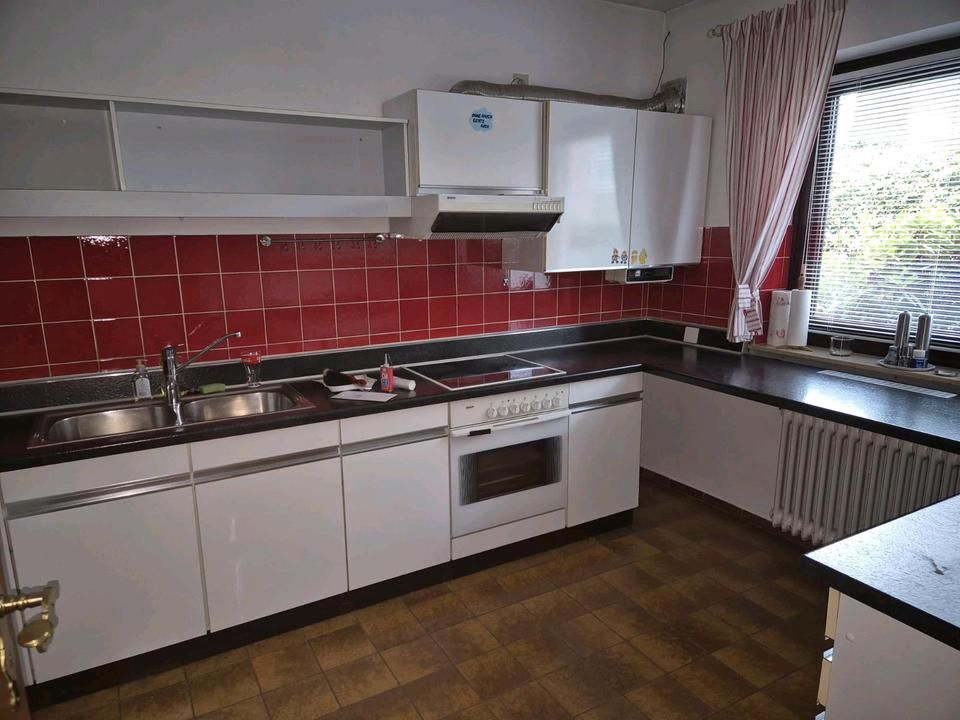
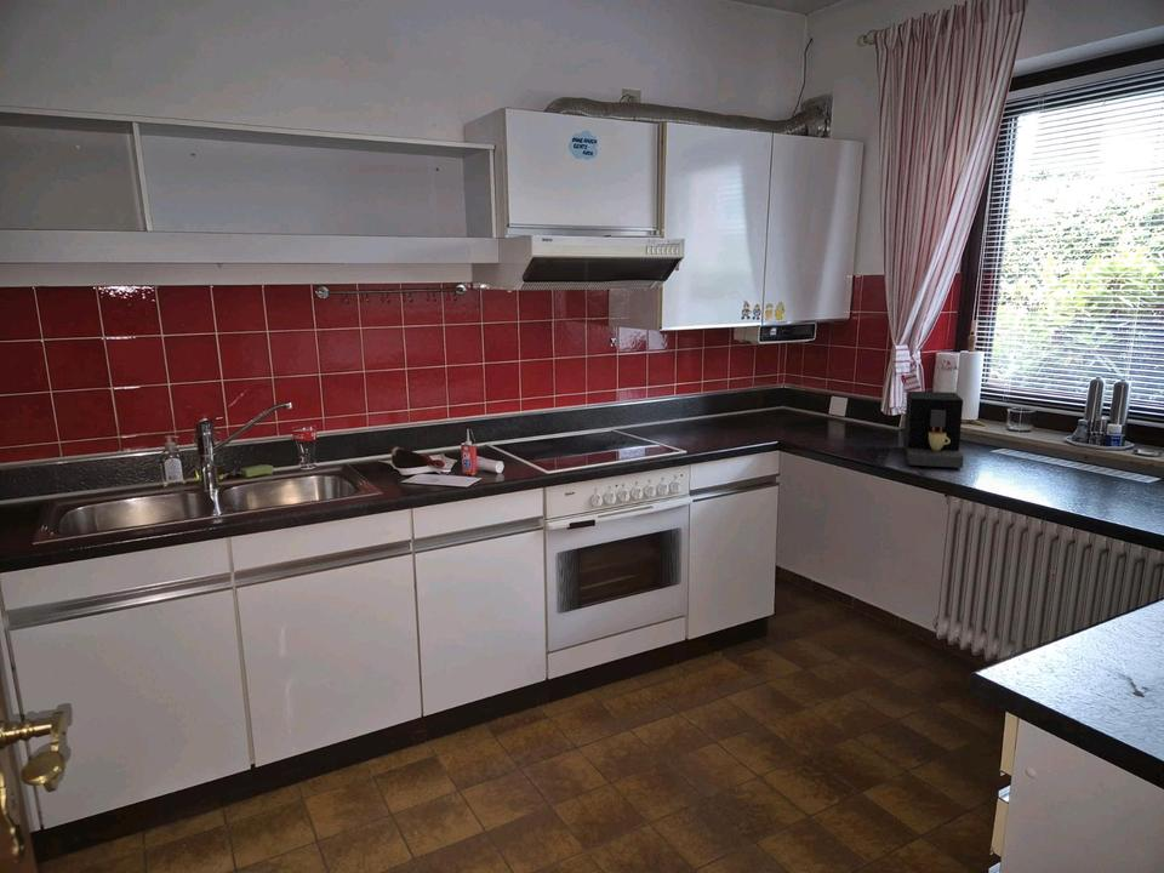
+ coffee maker [902,390,965,469]
